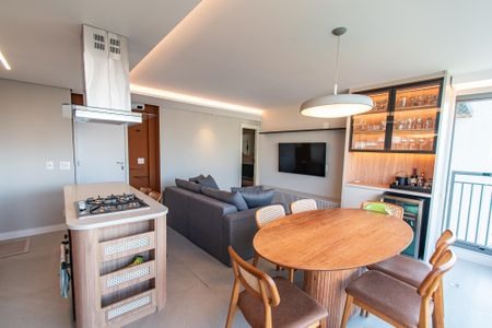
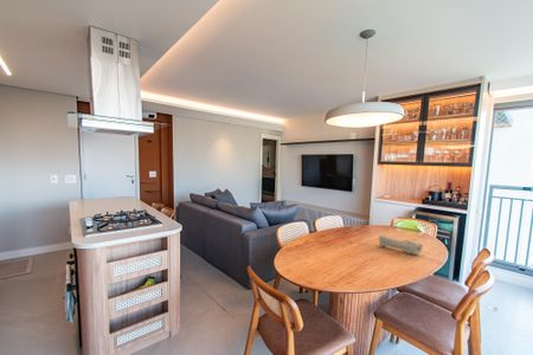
+ candle [378,233,423,256]
